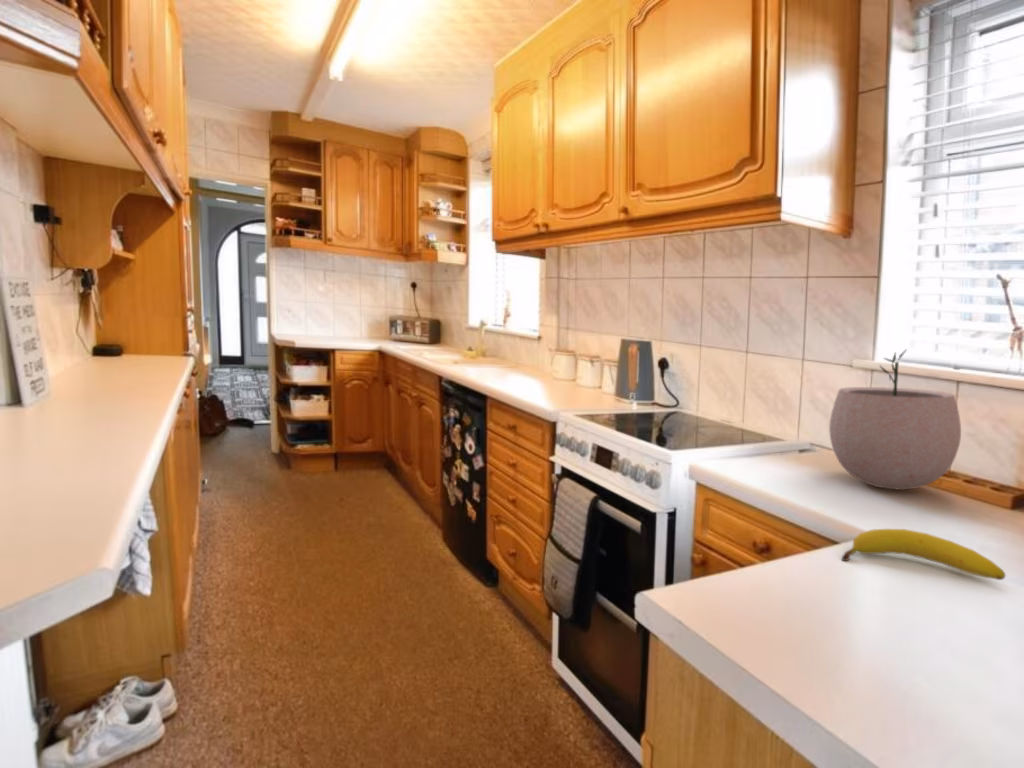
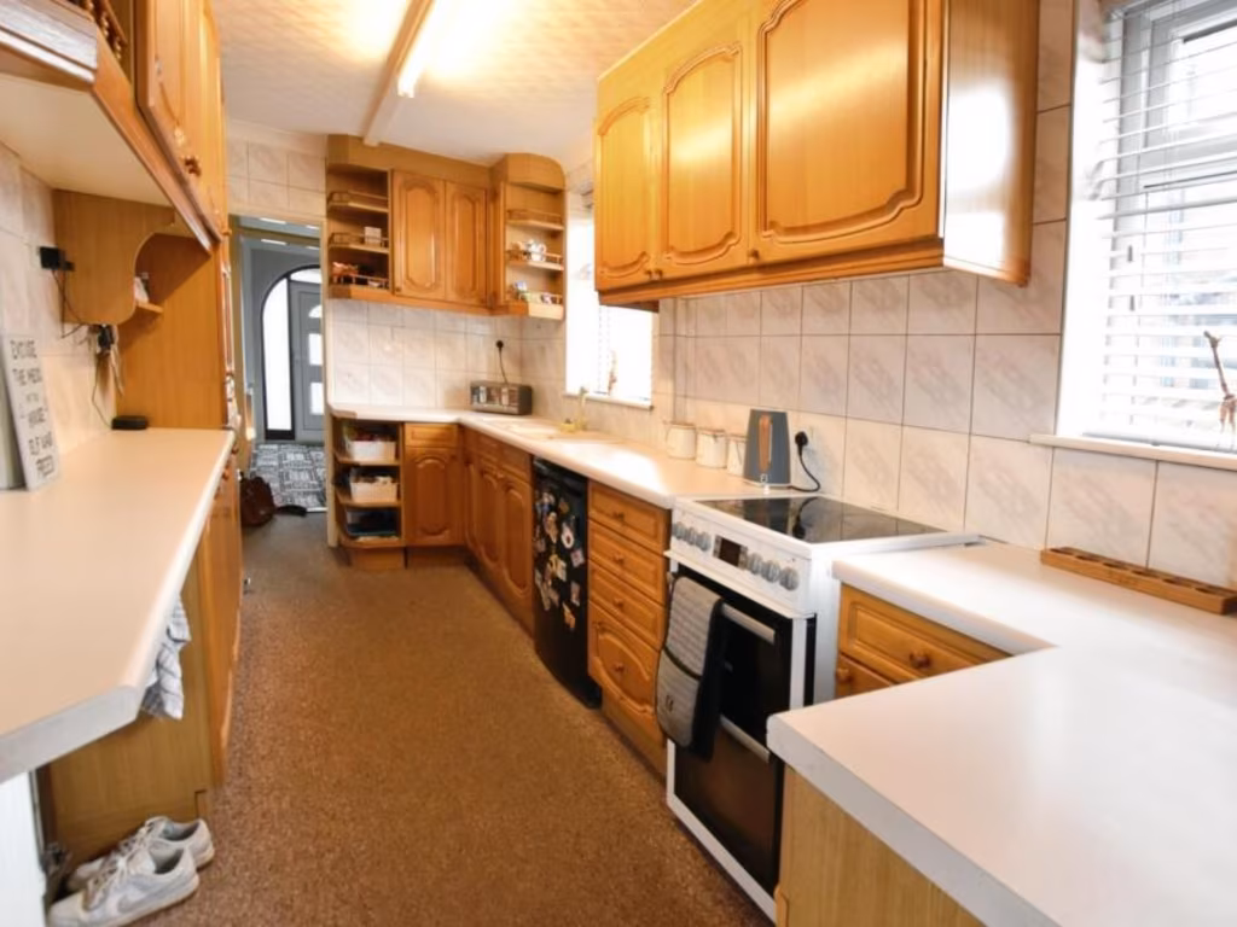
- plant pot [828,348,962,491]
- fruit [841,528,1006,581]
